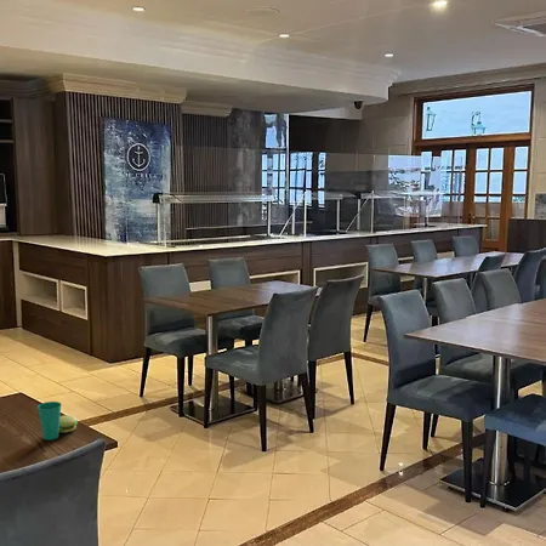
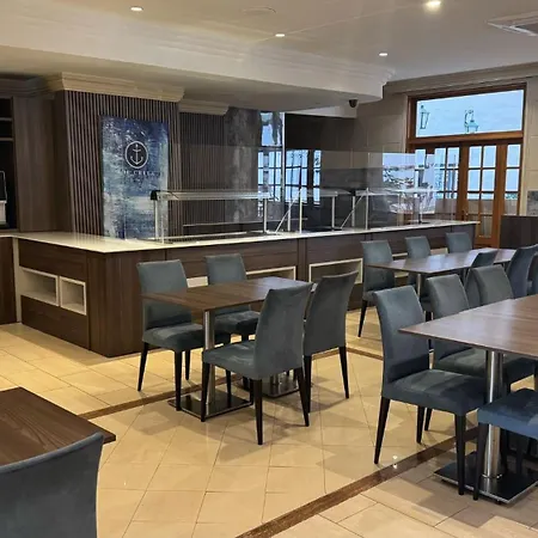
- cup [36,400,79,442]
